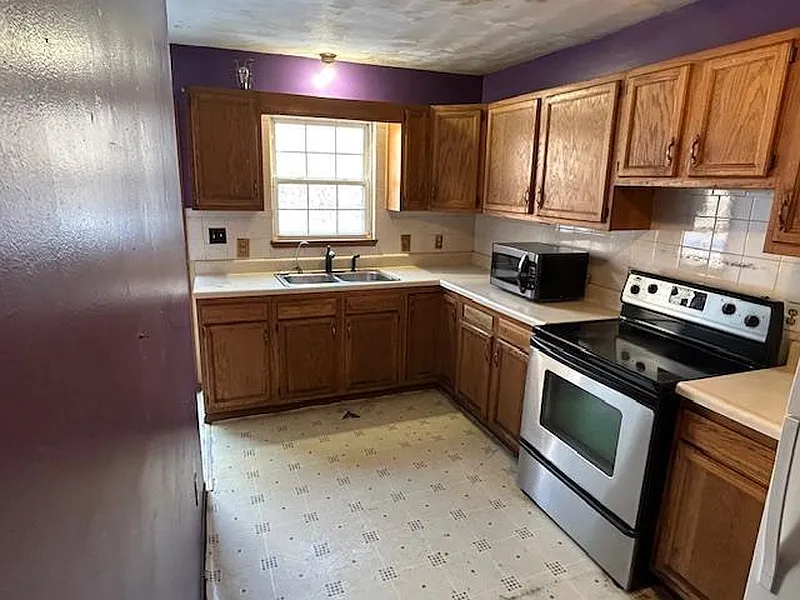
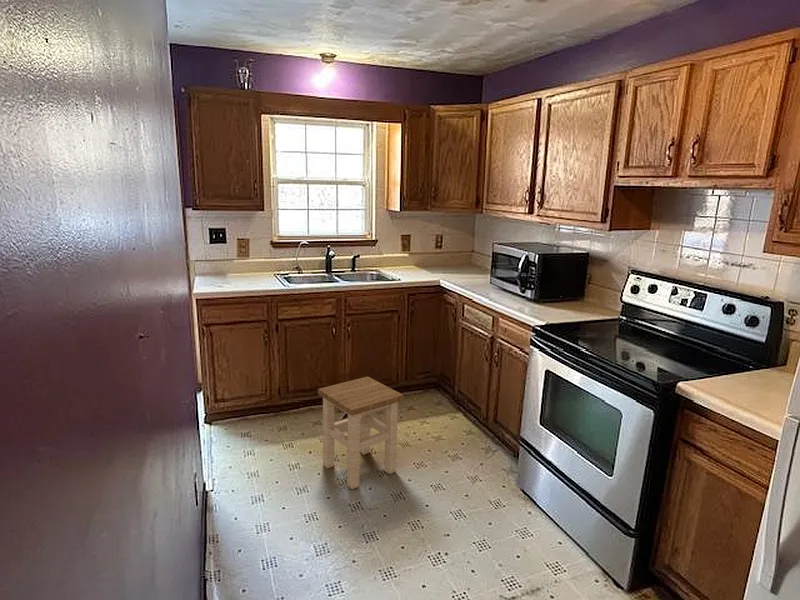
+ stool [317,376,405,490]
